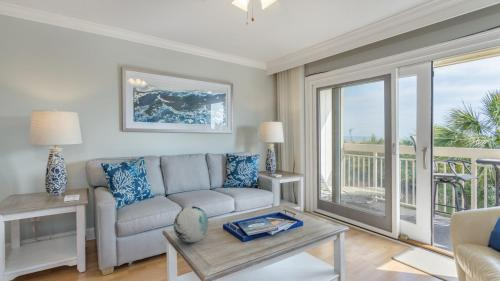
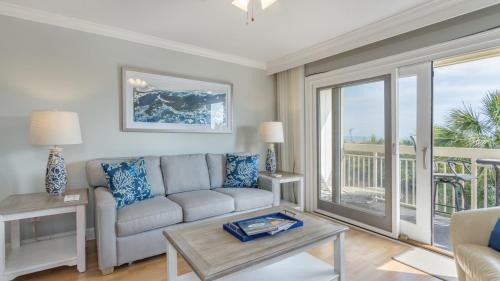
- decorative orb [173,205,209,243]
